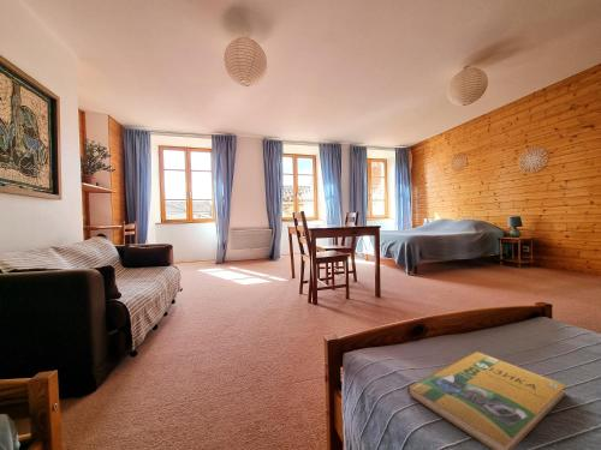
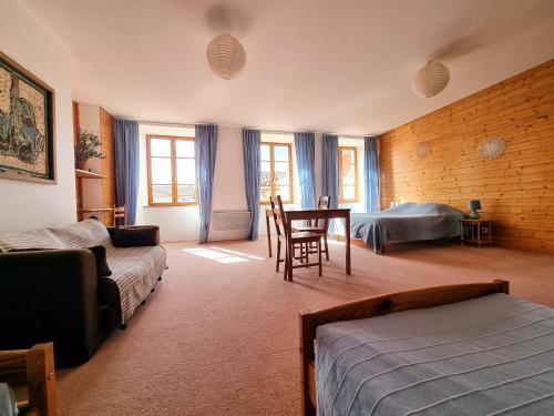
- booklet [406,350,567,450]
